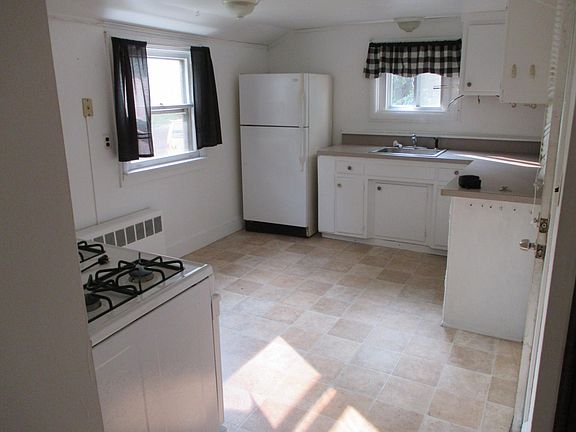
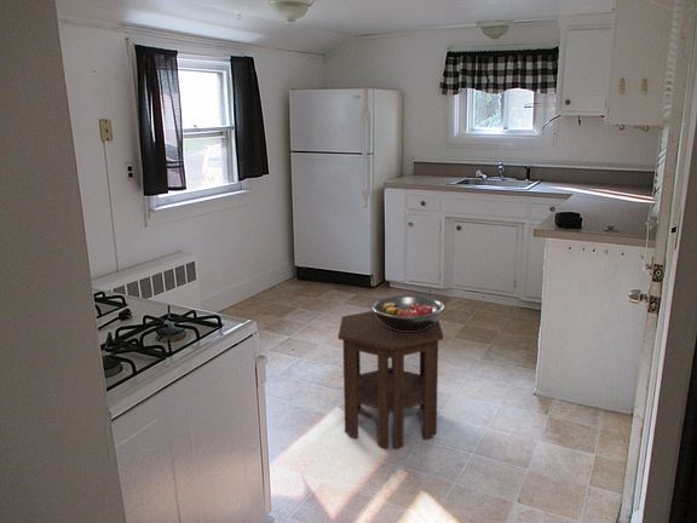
+ side table [336,310,445,449]
+ fruit bowl [371,294,447,331]
